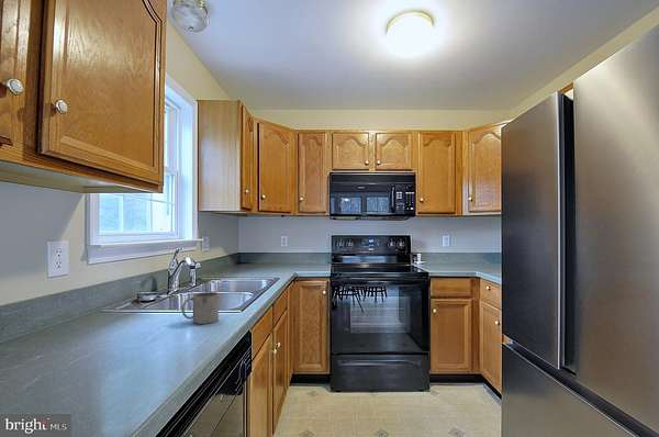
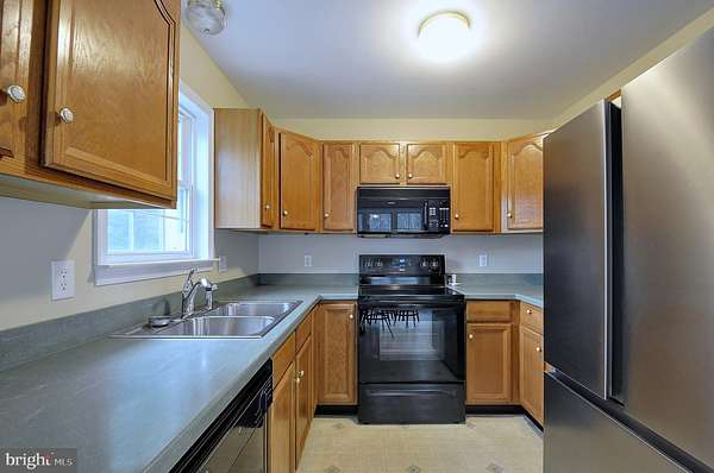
- mug [181,291,220,325]
